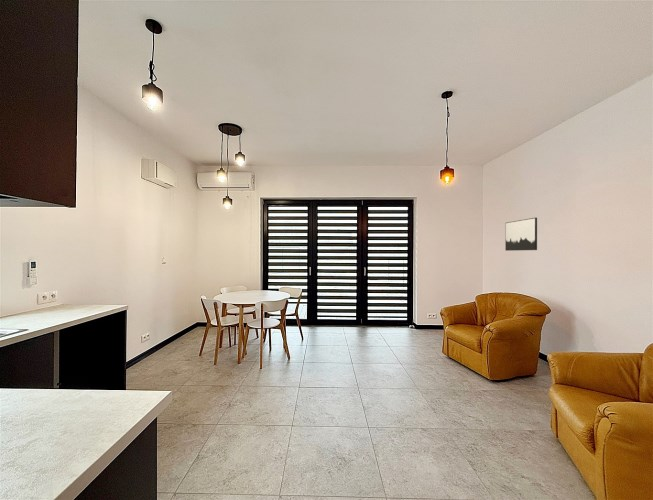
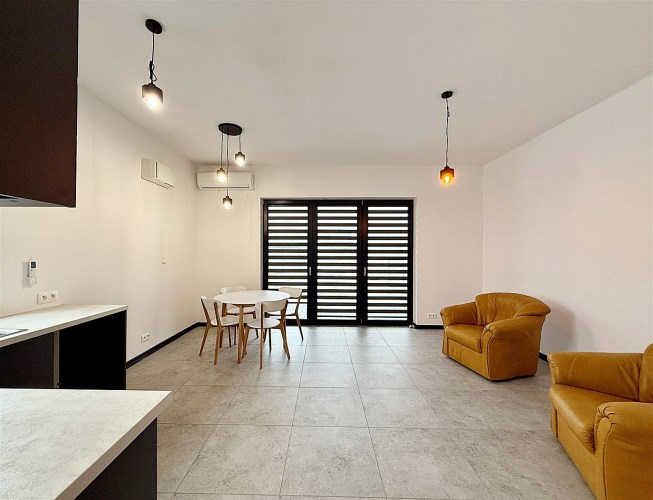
- wall art [504,217,538,252]
